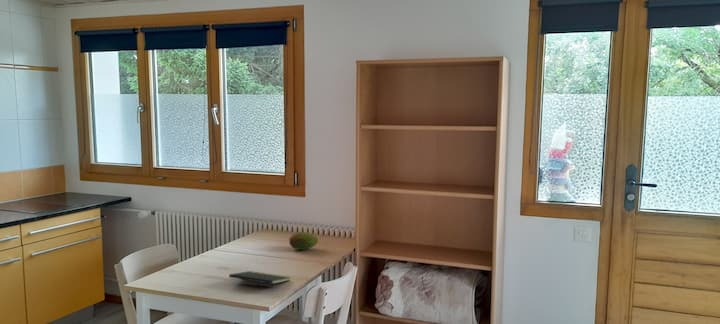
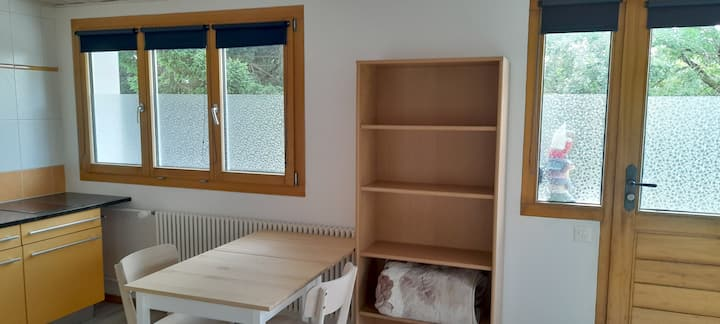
- notepad [228,270,292,291]
- fruit [288,231,319,251]
